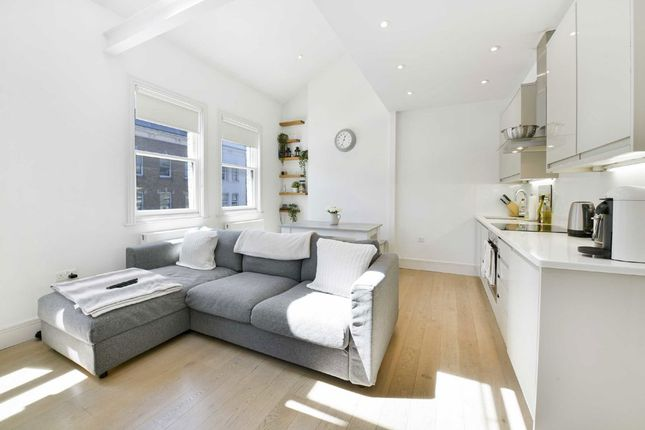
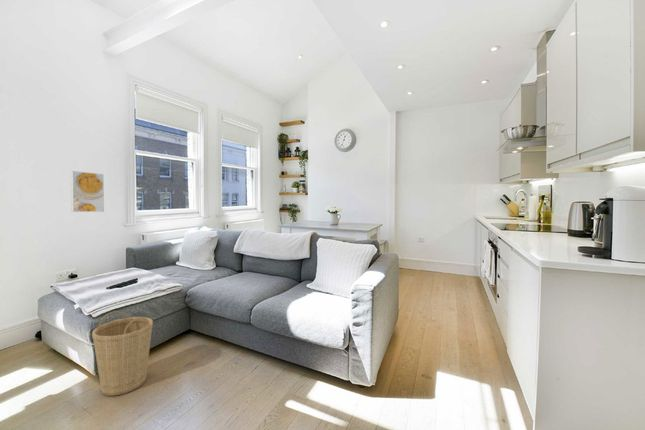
+ basket [91,310,154,397]
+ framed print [70,170,105,213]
